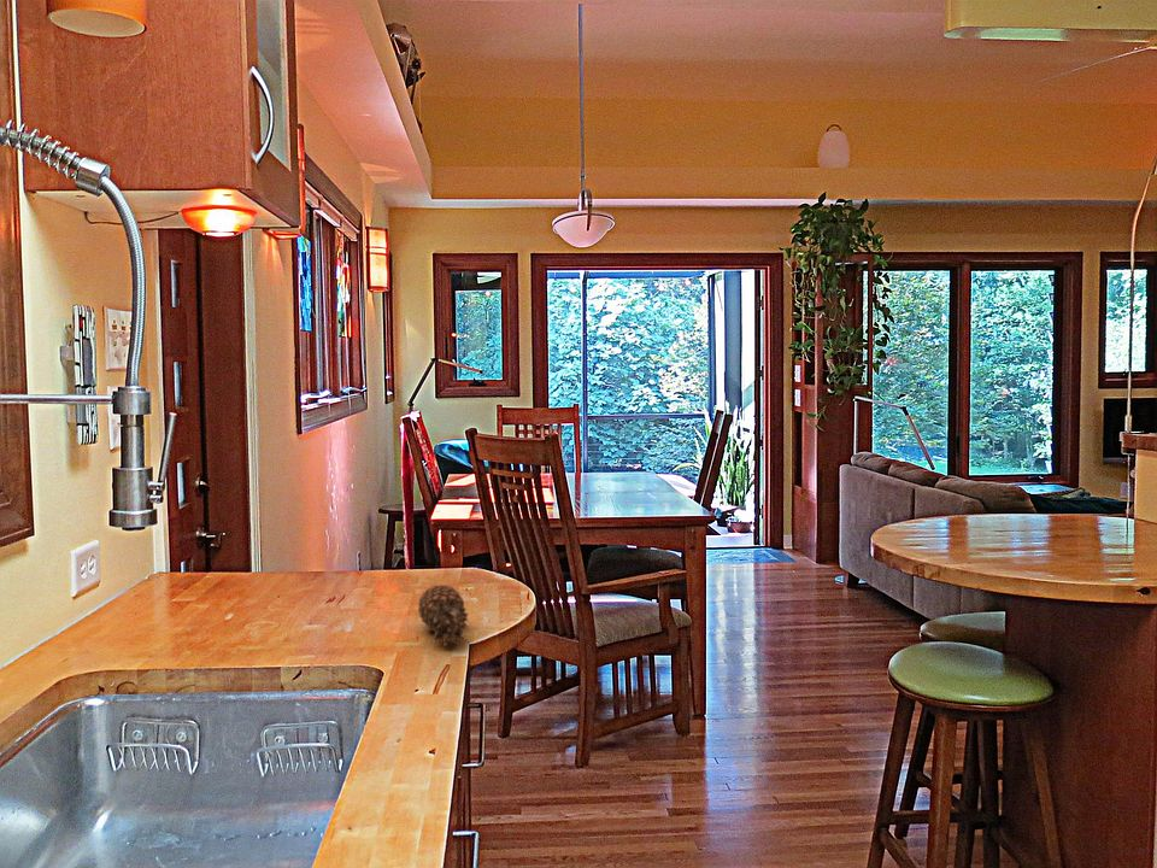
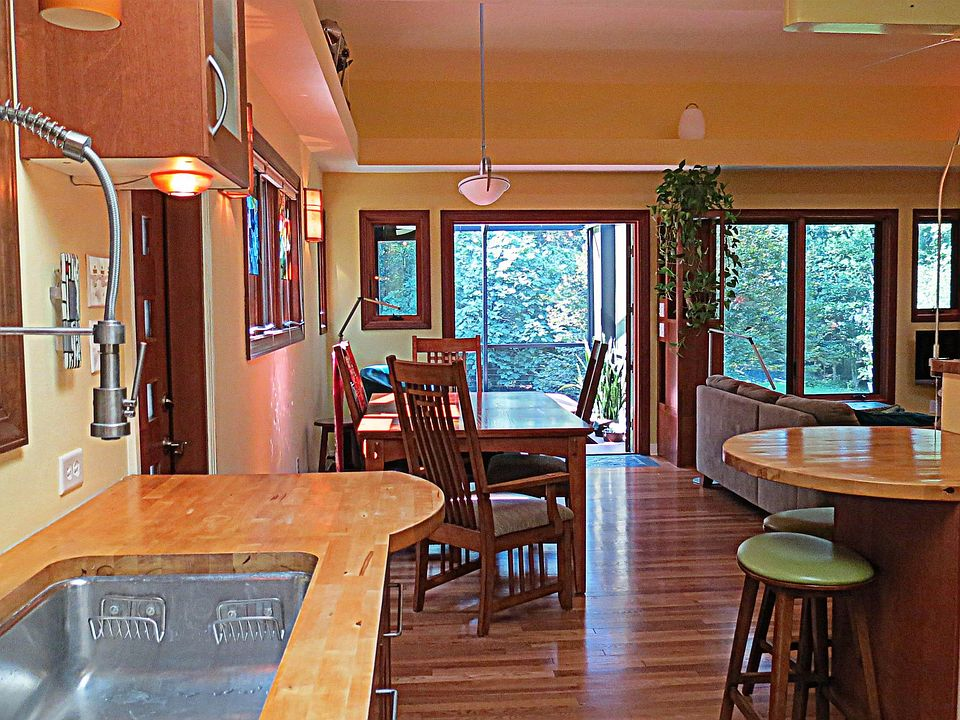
- fruit [417,583,470,647]
